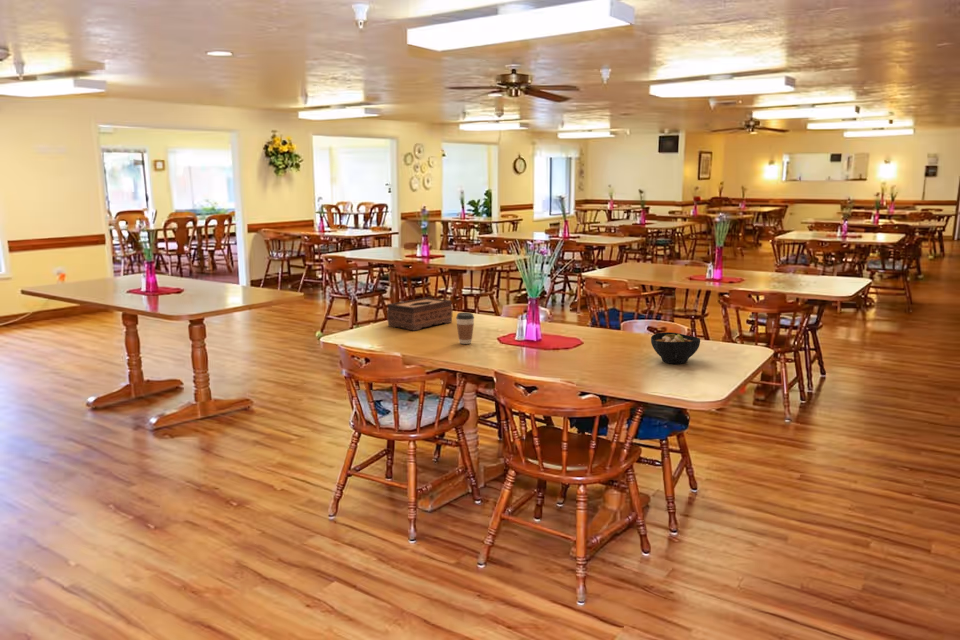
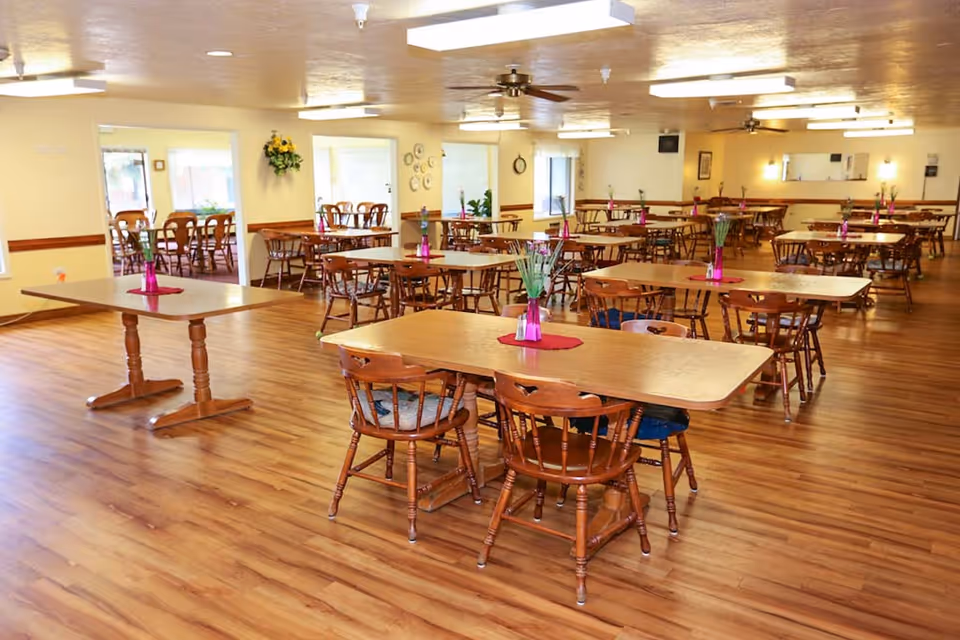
- bowl [650,331,701,365]
- tissue box [386,297,453,331]
- coffee cup [455,311,475,345]
